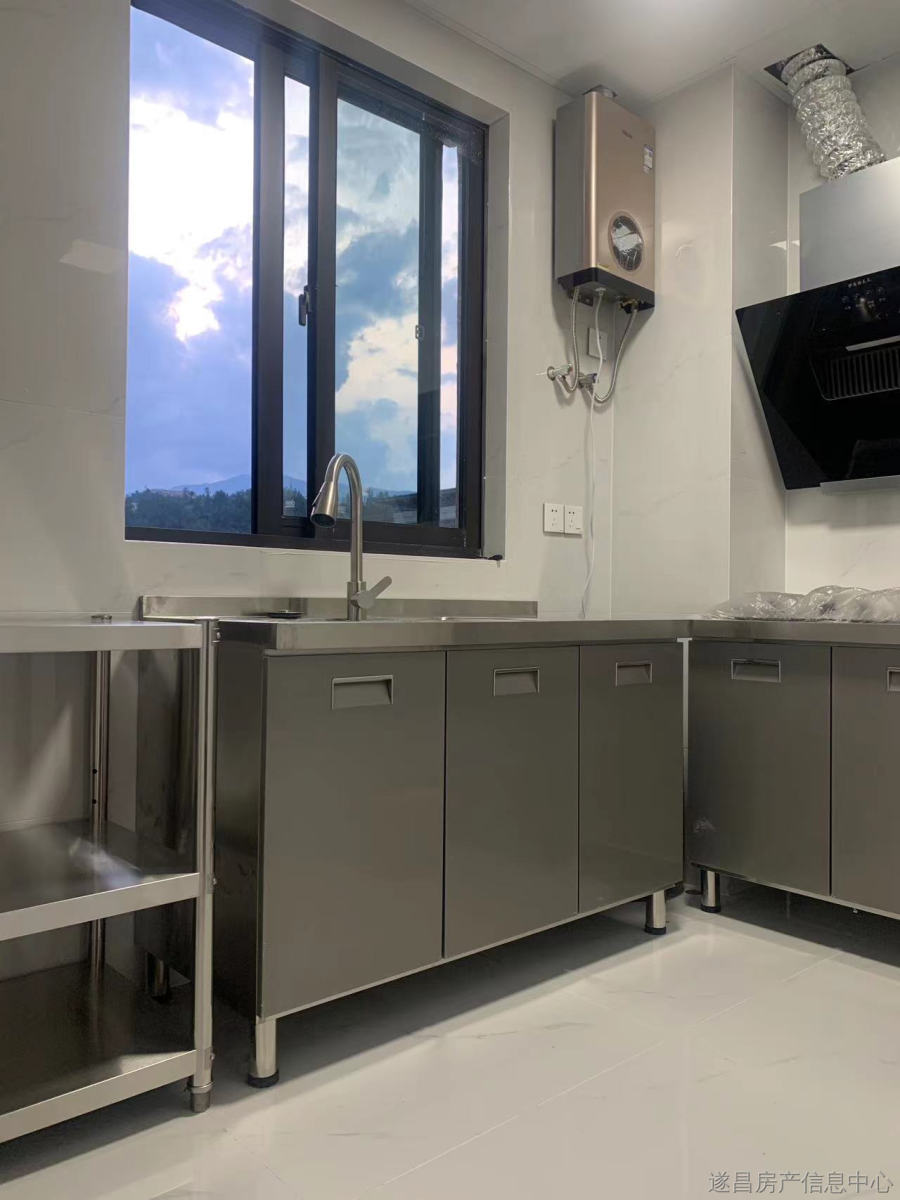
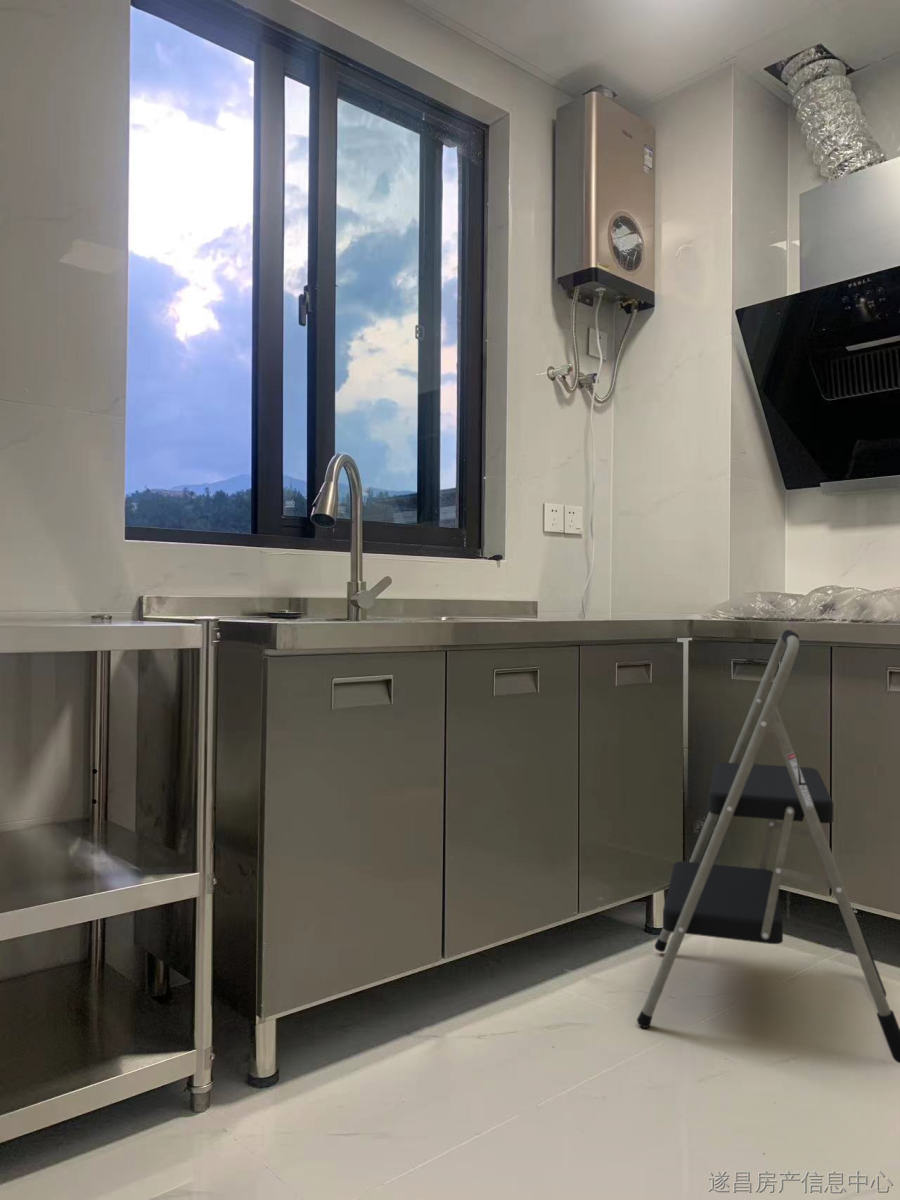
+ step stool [636,629,900,1064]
